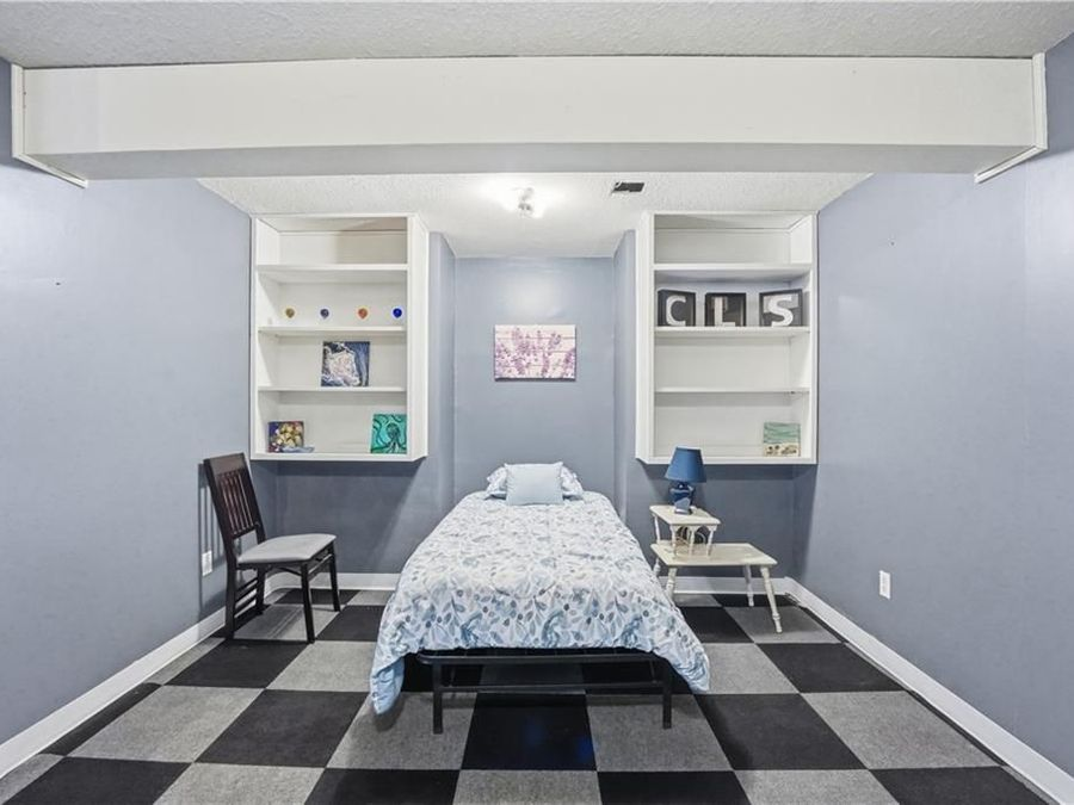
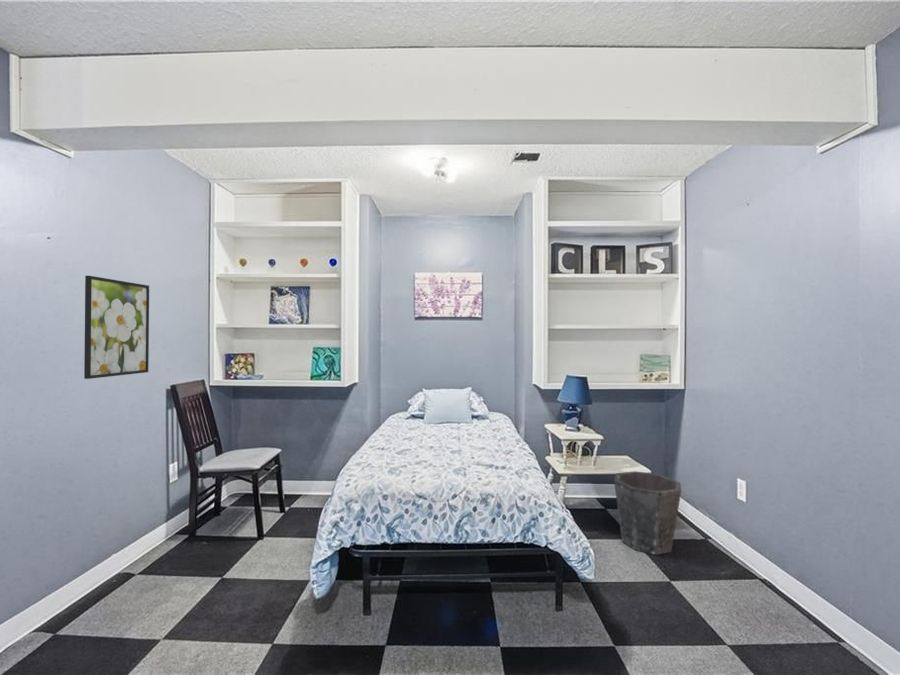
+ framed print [83,275,150,380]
+ waste bin [613,470,682,556]
